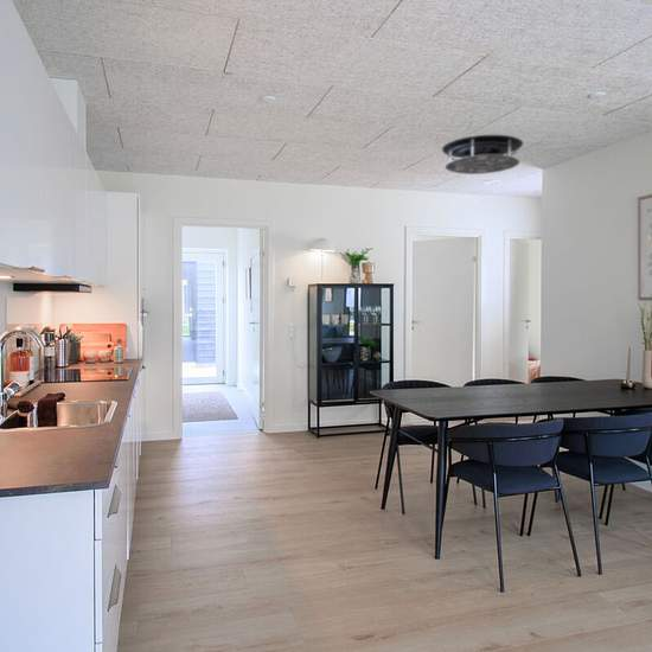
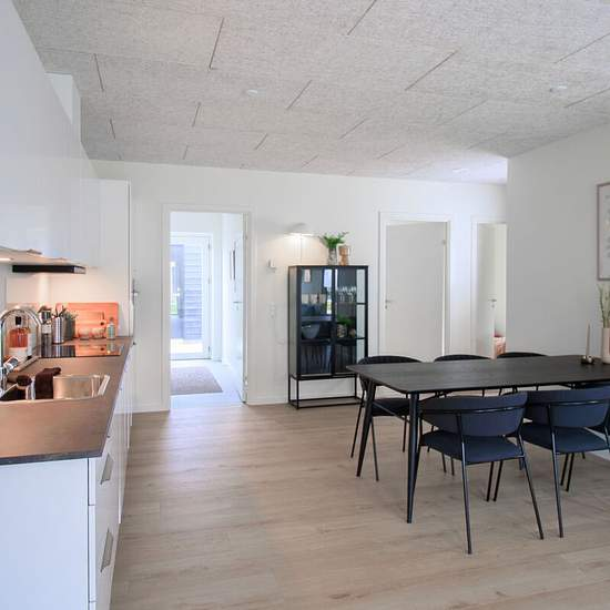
- ceiling light fixture [441,134,524,175]
